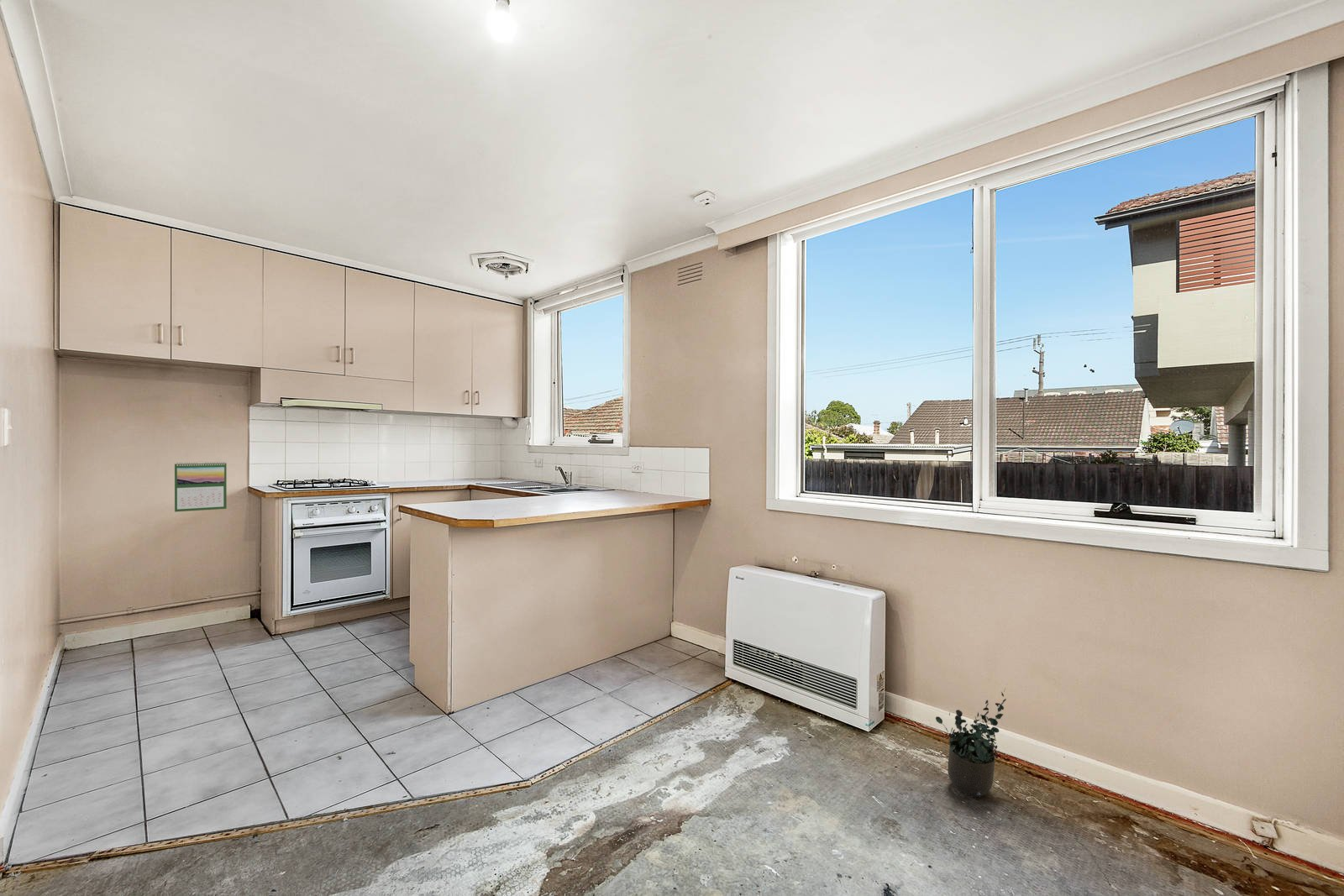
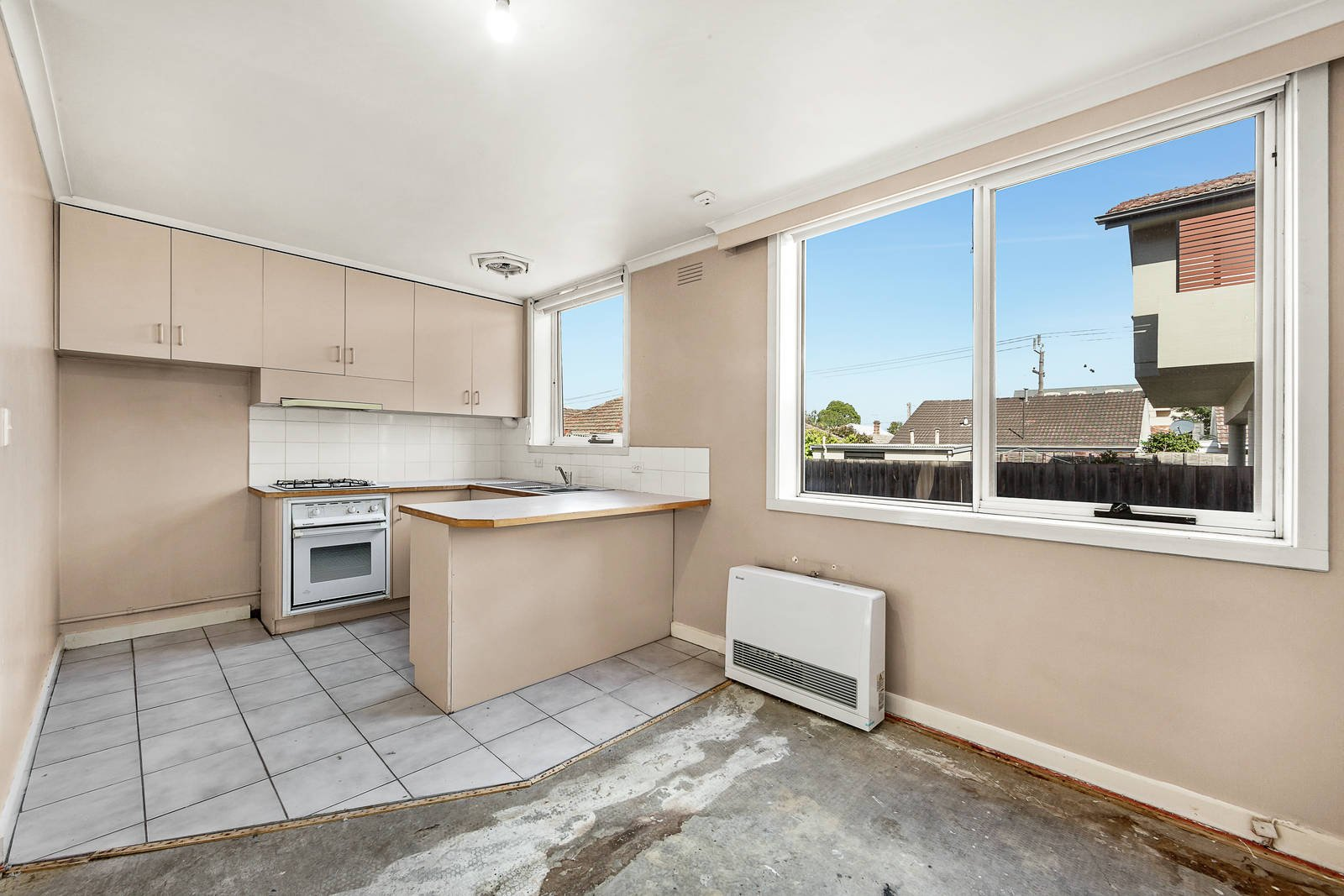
- potted plant [935,688,1007,798]
- calendar [174,460,228,513]
